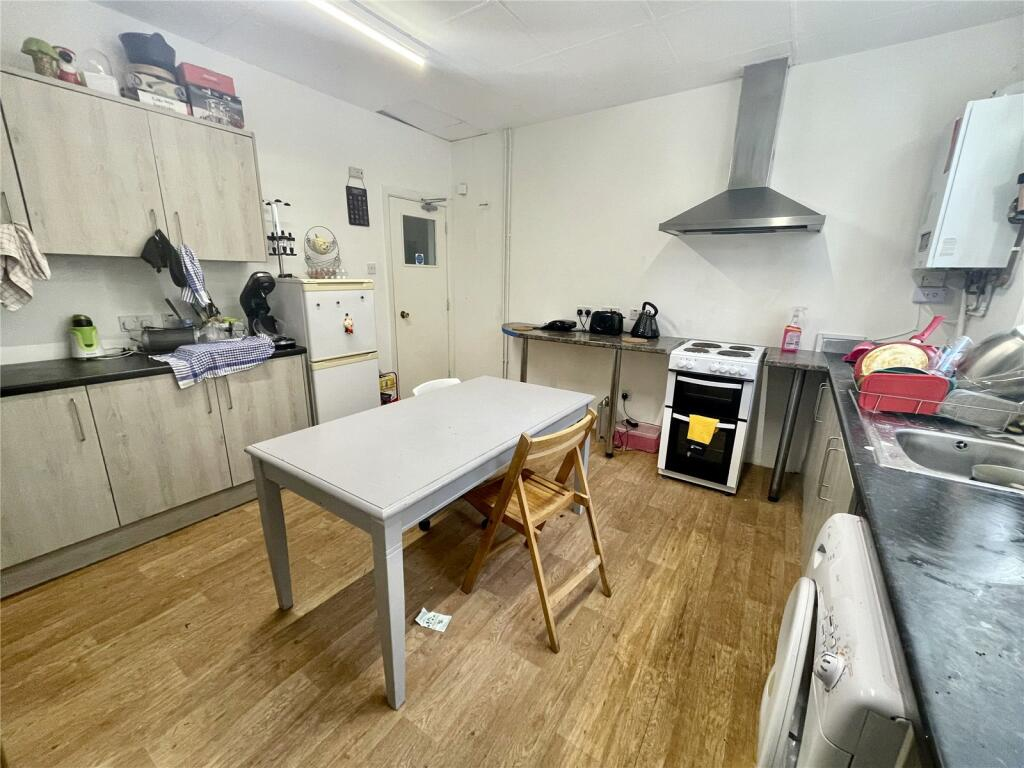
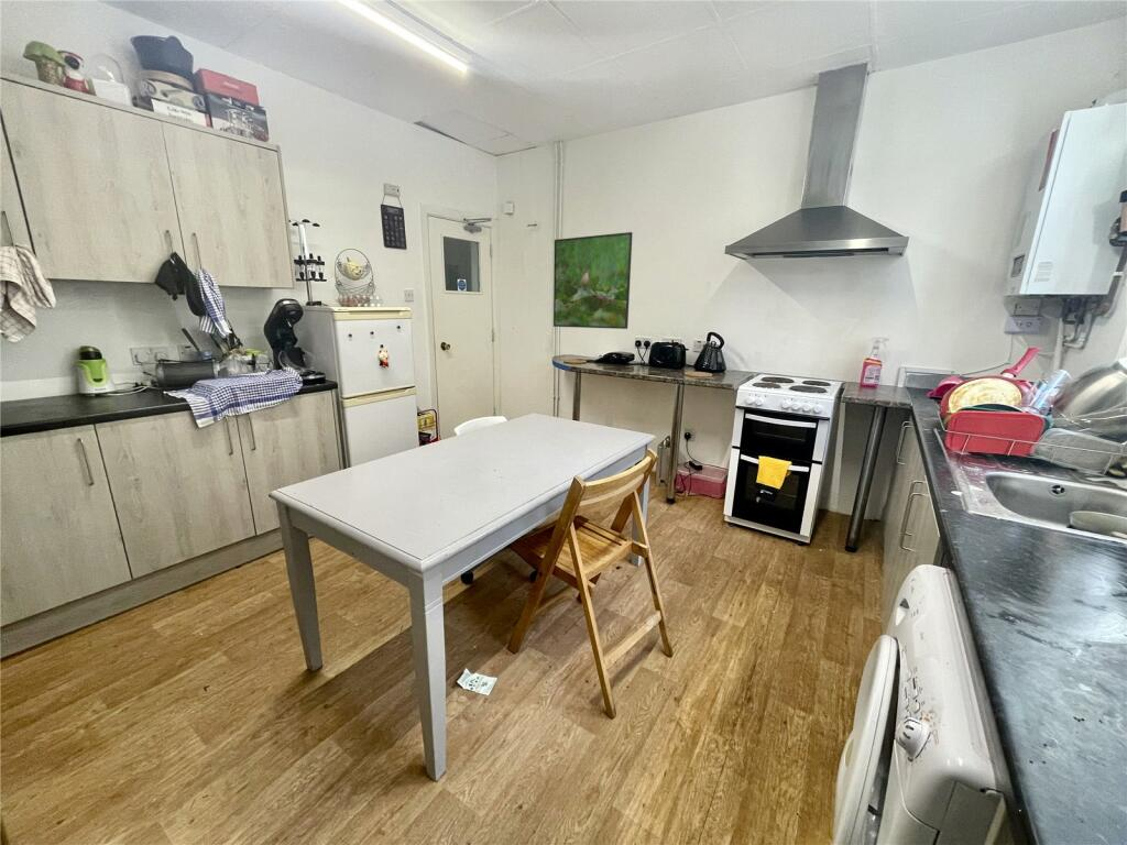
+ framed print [552,231,634,330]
